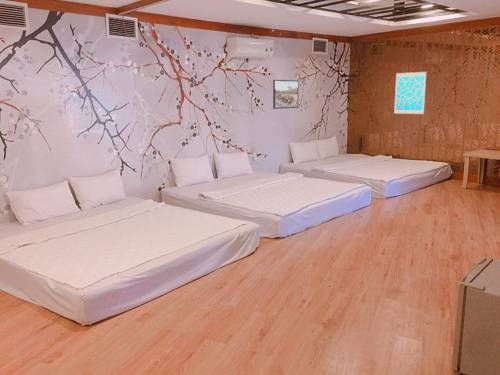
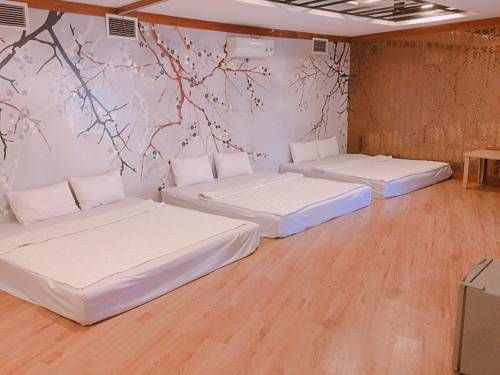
- wall art [393,71,427,115]
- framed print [272,79,300,110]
